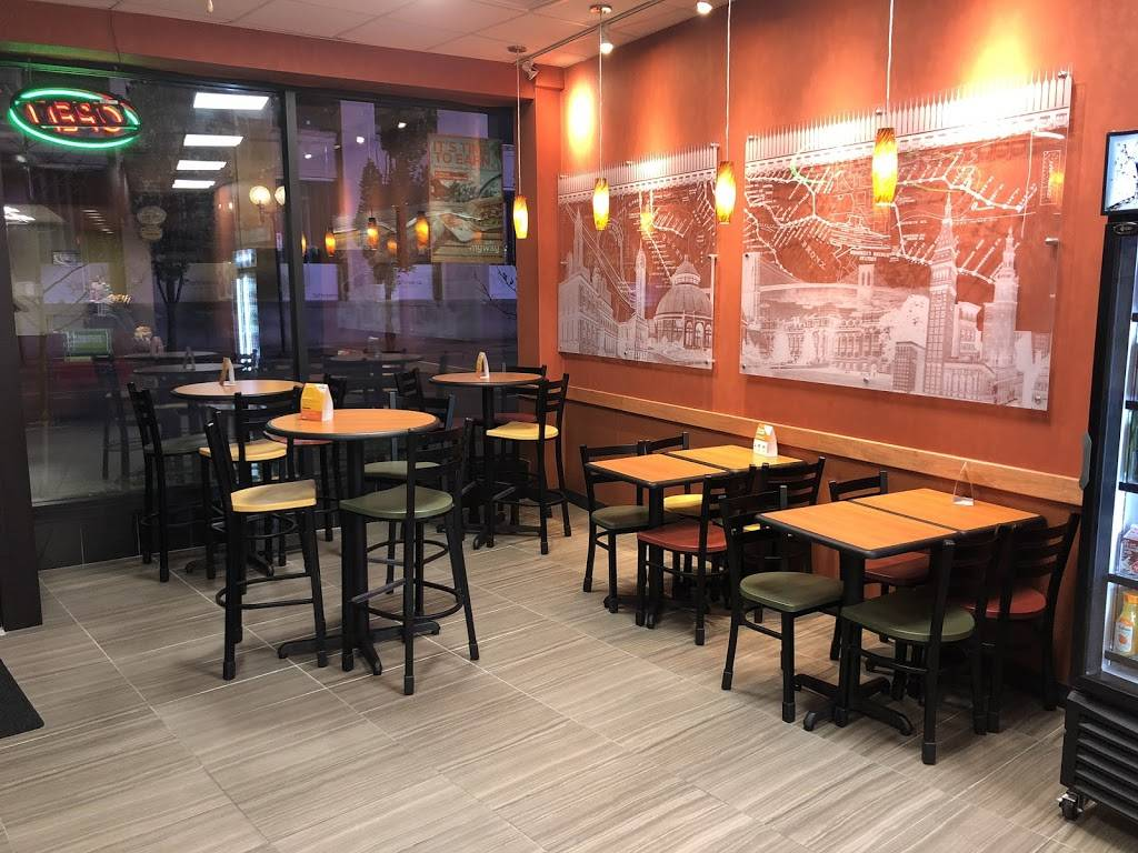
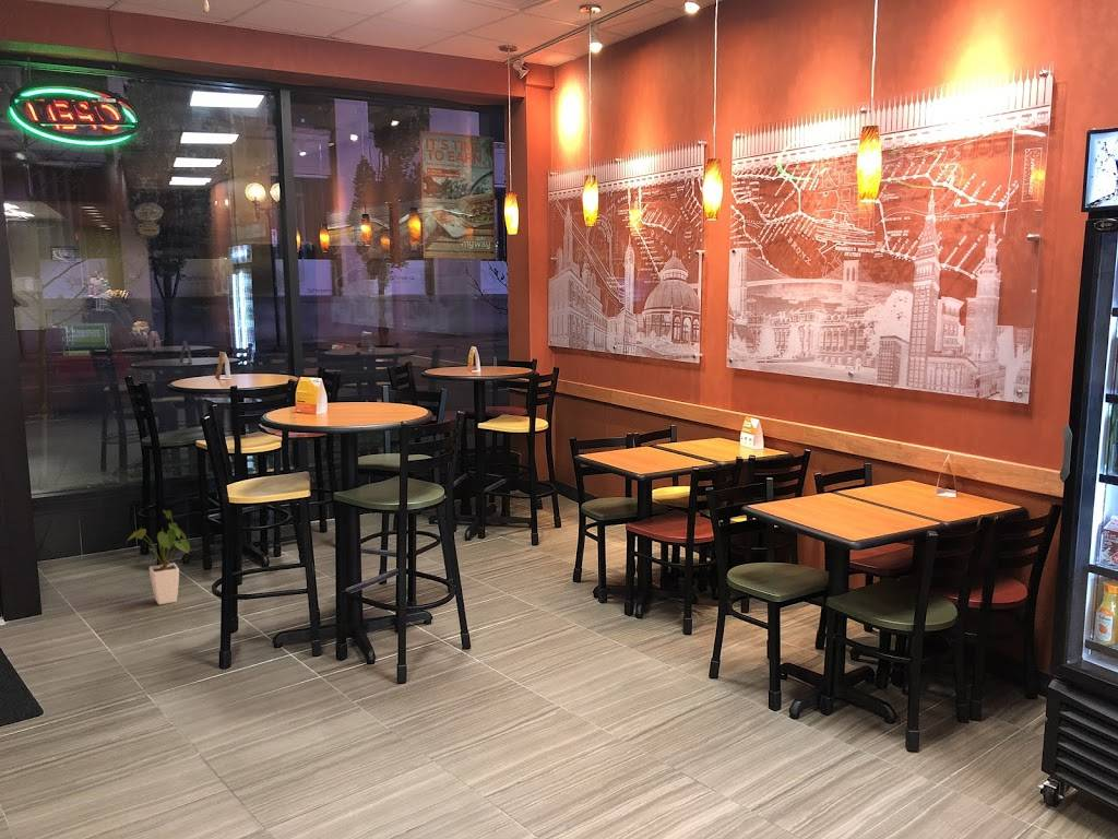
+ house plant [126,509,191,605]
